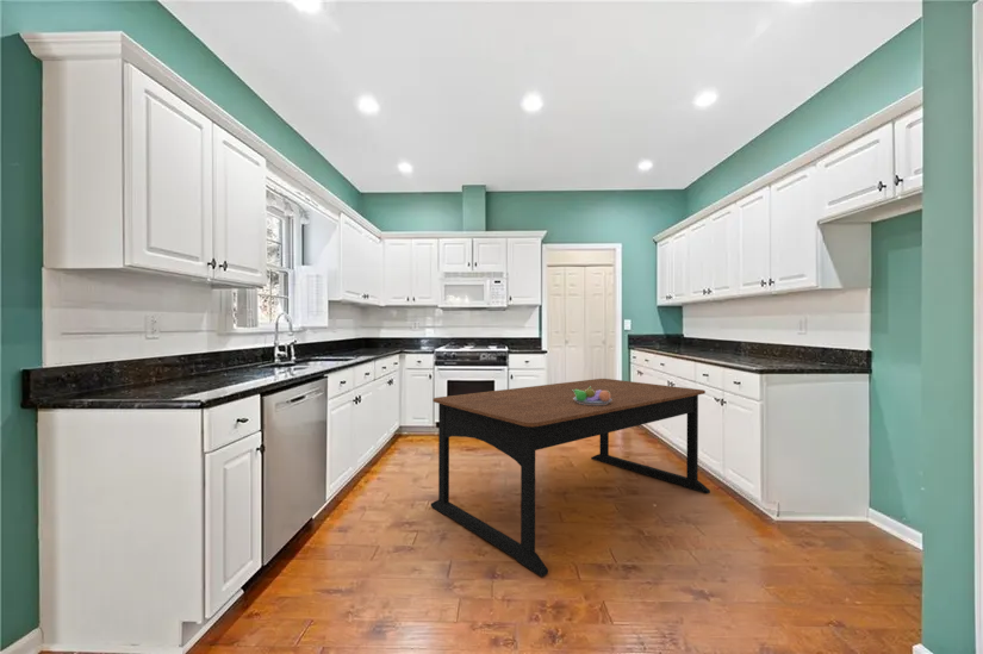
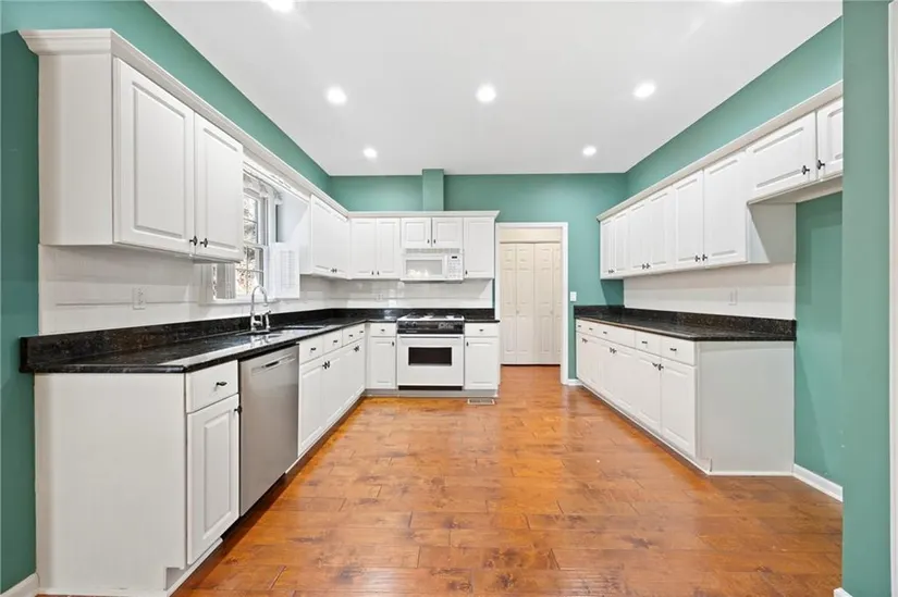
- fruit bowl [572,386,611,405]
- dining table [430,378,711,578]
